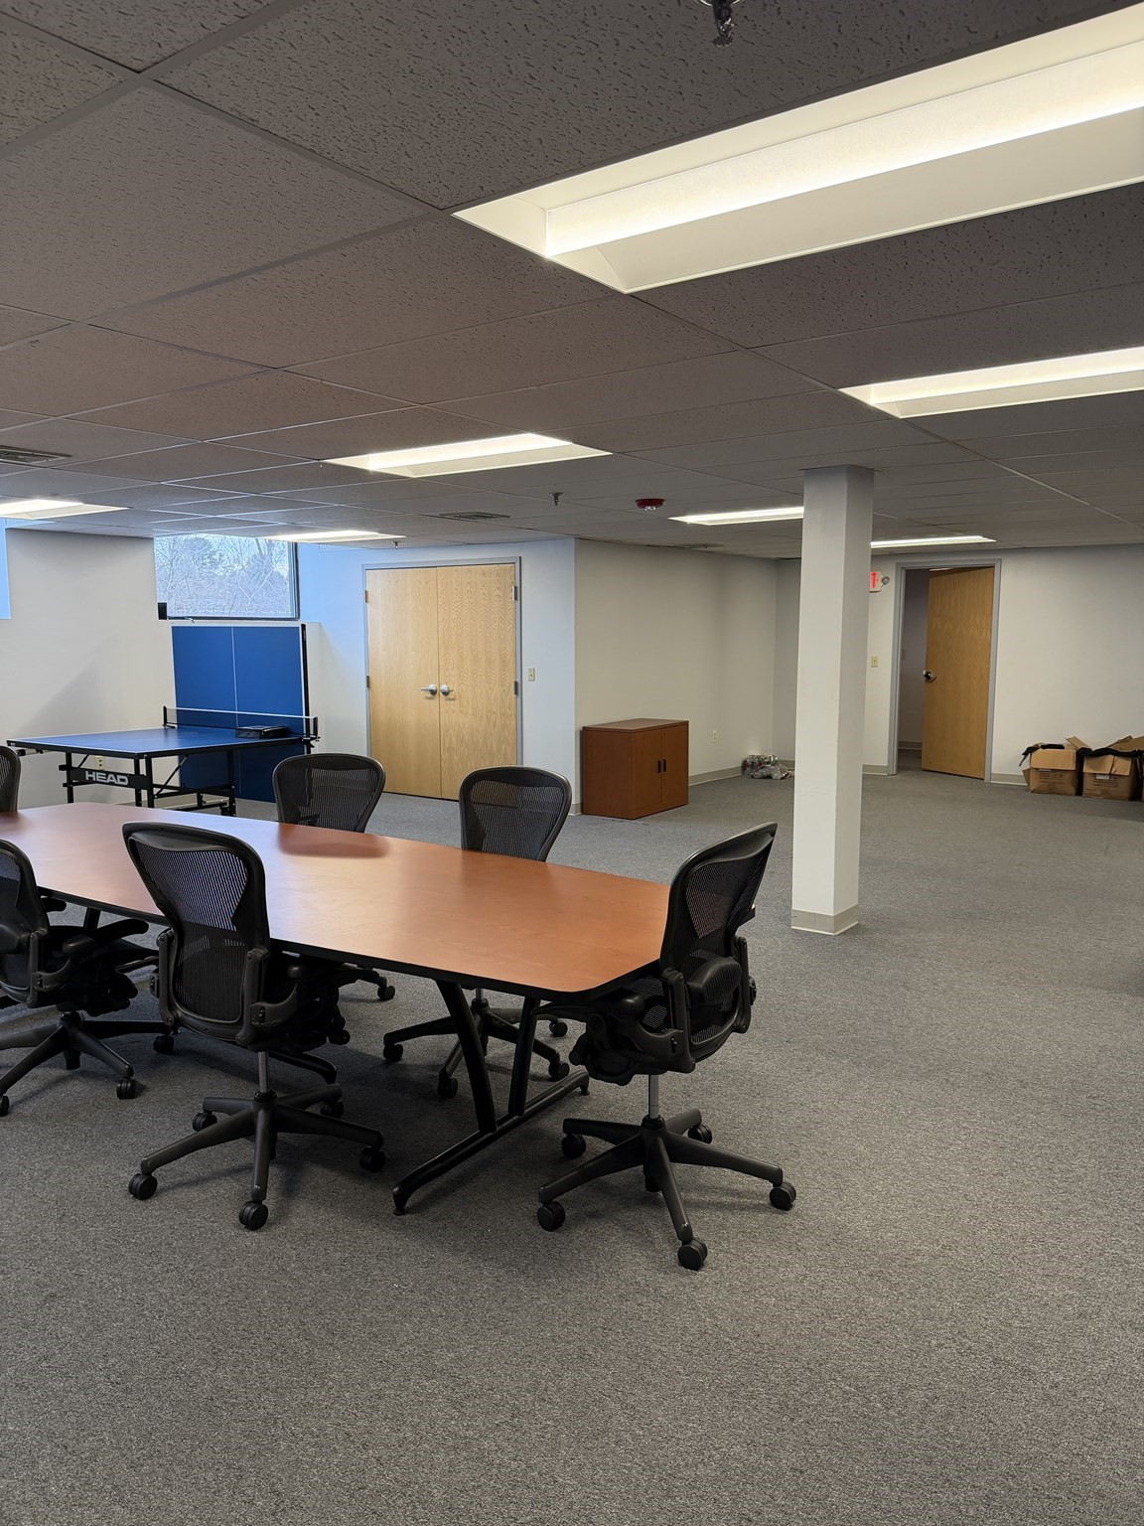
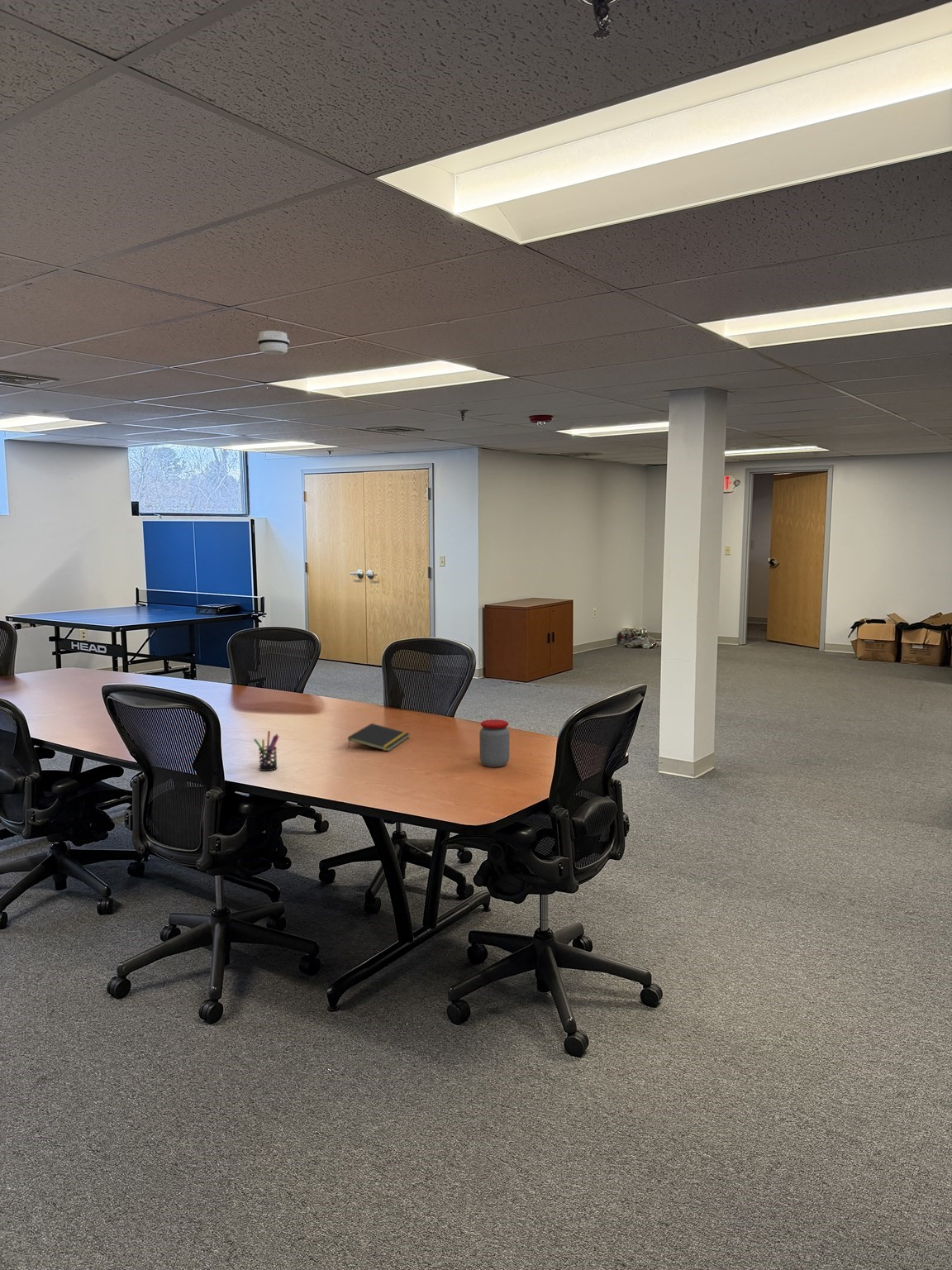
+ pen holder [253,730,279,771]
+ notepad [347,723,411,752]
+ jar [478,719,510,768]
+ smoke detector [256,330,290,356]
